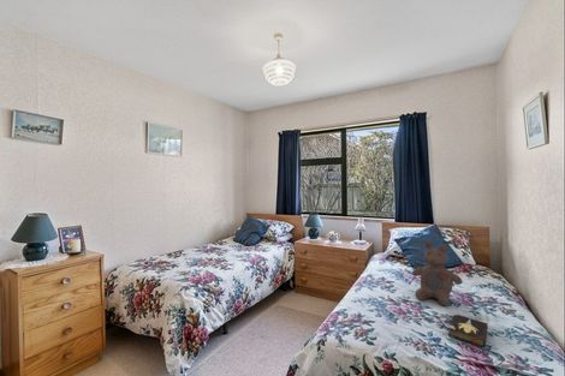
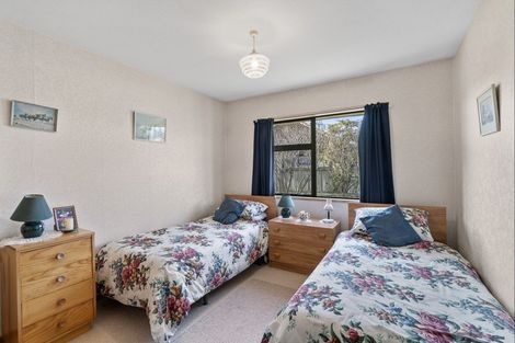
- bear [411,241,464,306]
- hardback book [447,312,489,348]
